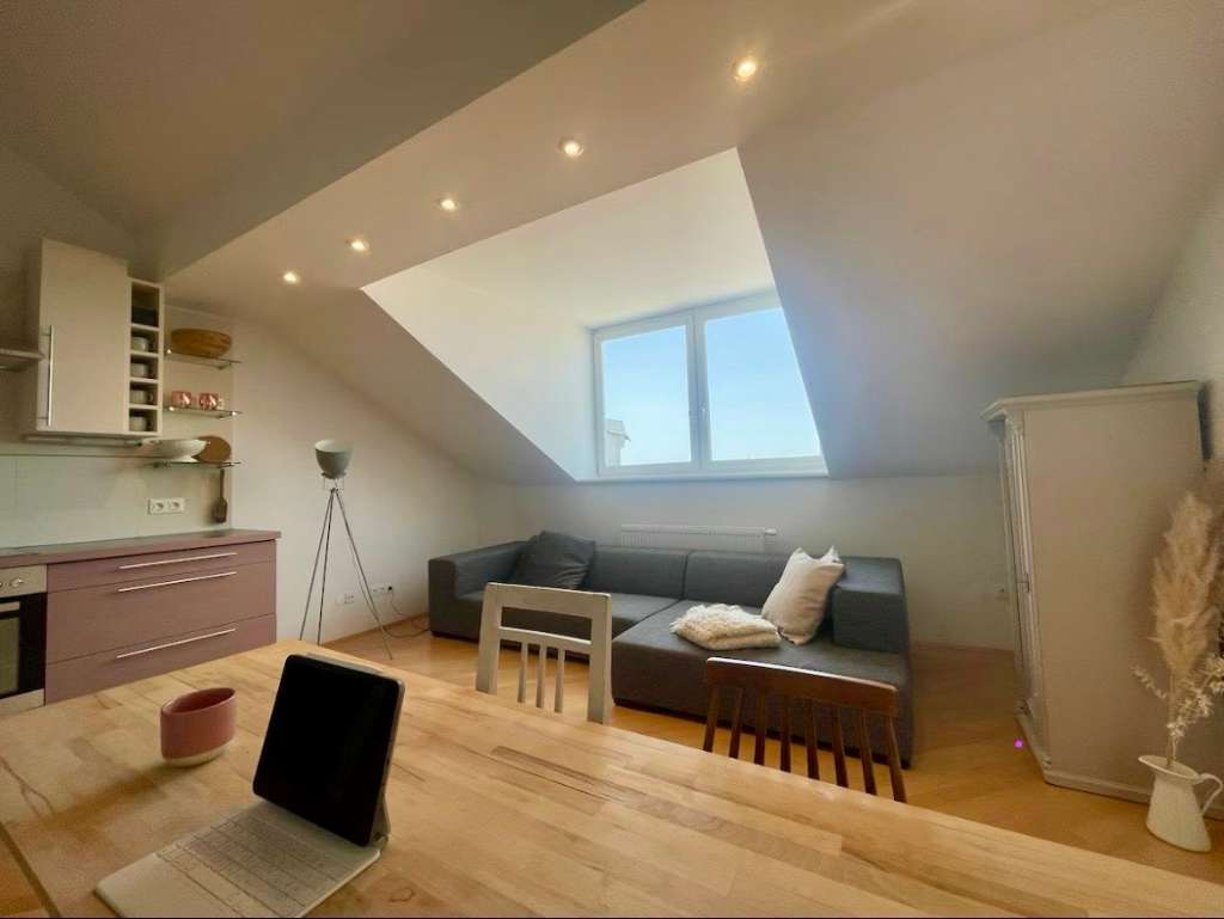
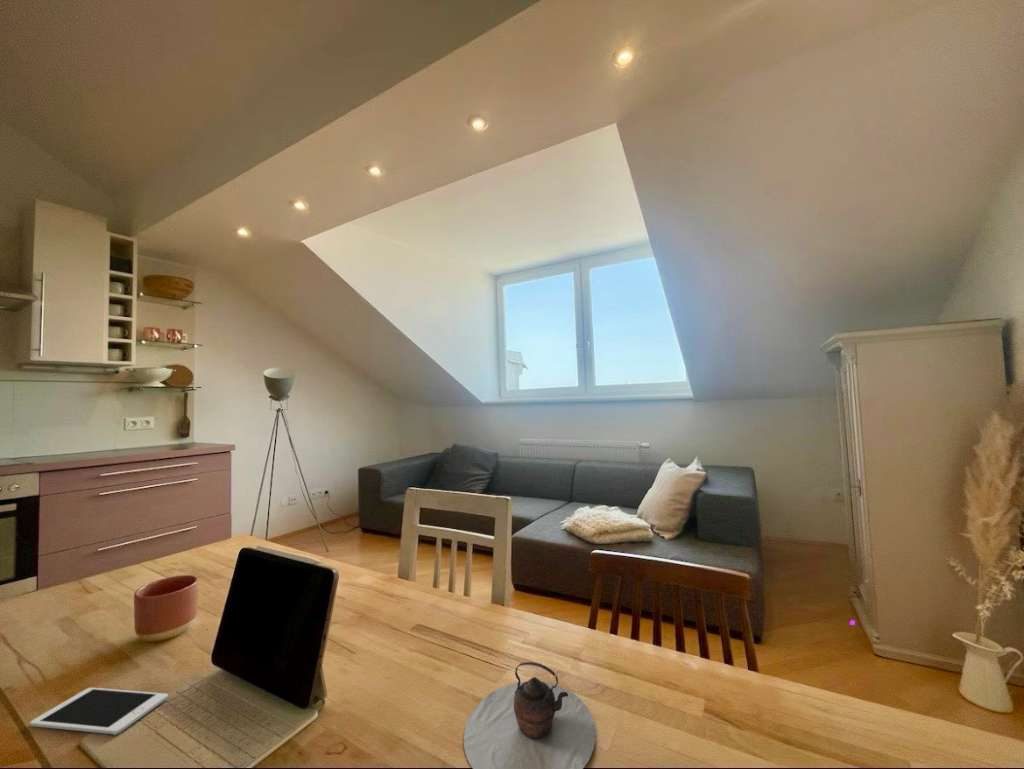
+ cell phone [29,687,169,736]
+ teapot [463,661,597,769]
